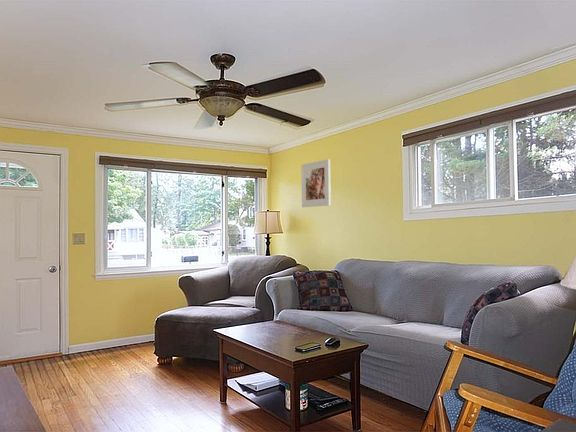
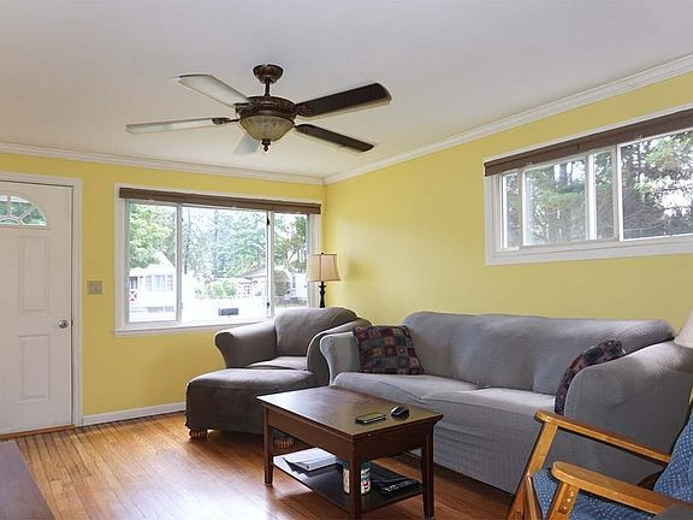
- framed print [300,158,332,208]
